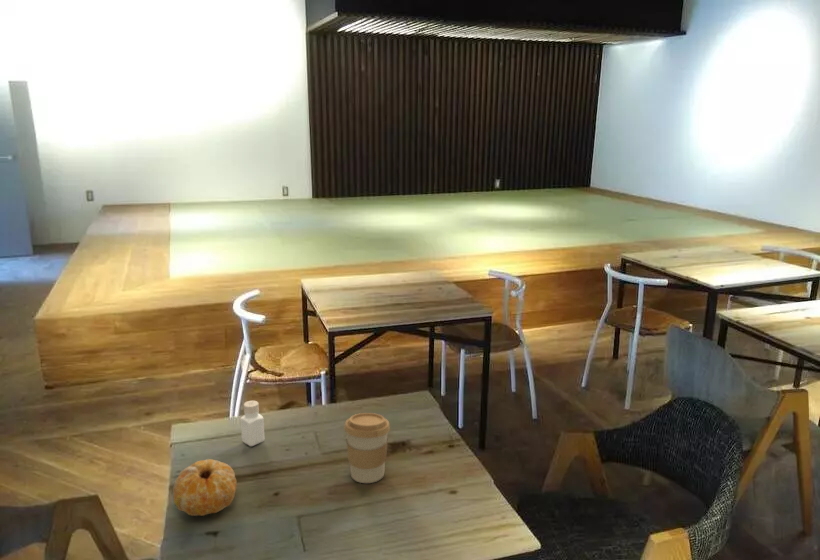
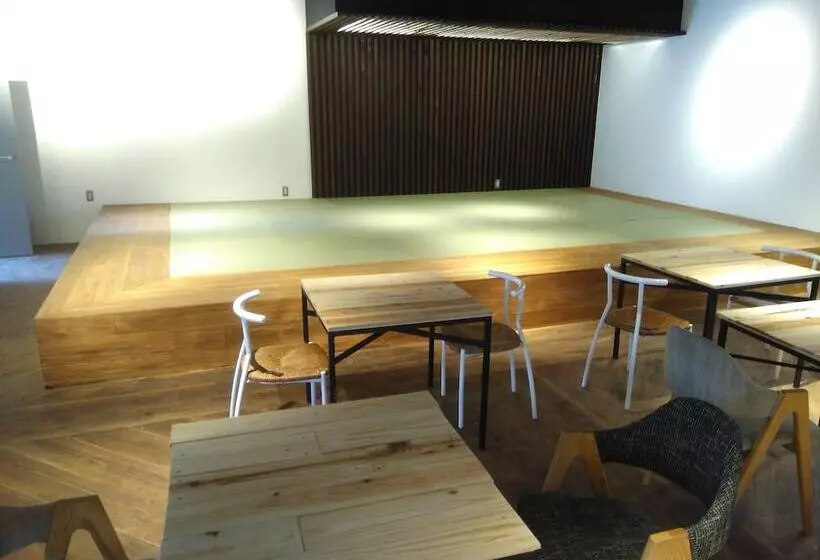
- pepper shaker [240,400,266,447]
- coffee cup [343,412,391,484]
- fruit [172,458,238,517]
